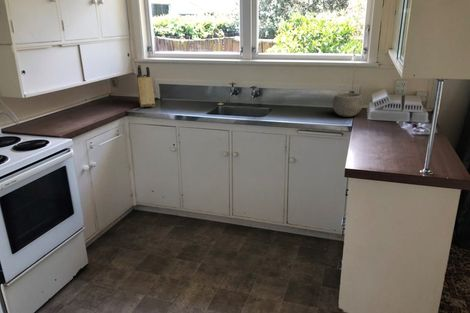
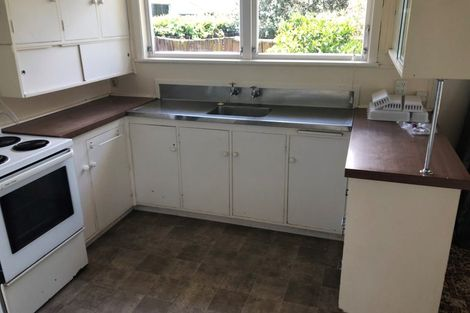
- bowl [332,92,364,118]
- knife block [136,64,156,108]
